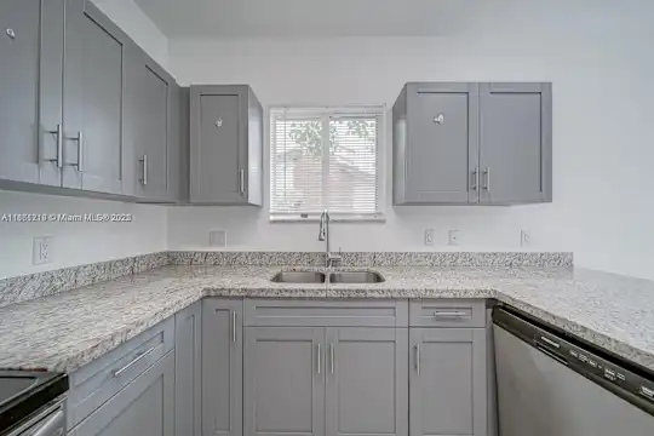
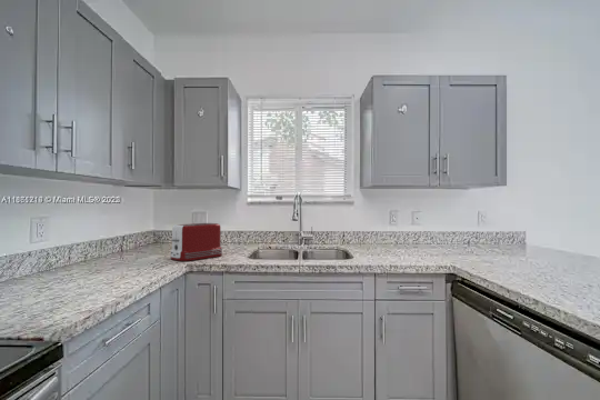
+ toaster [170,222,223,262]
